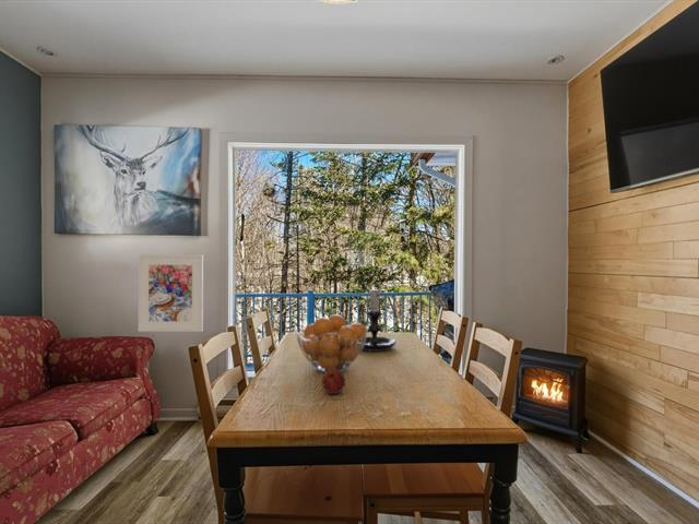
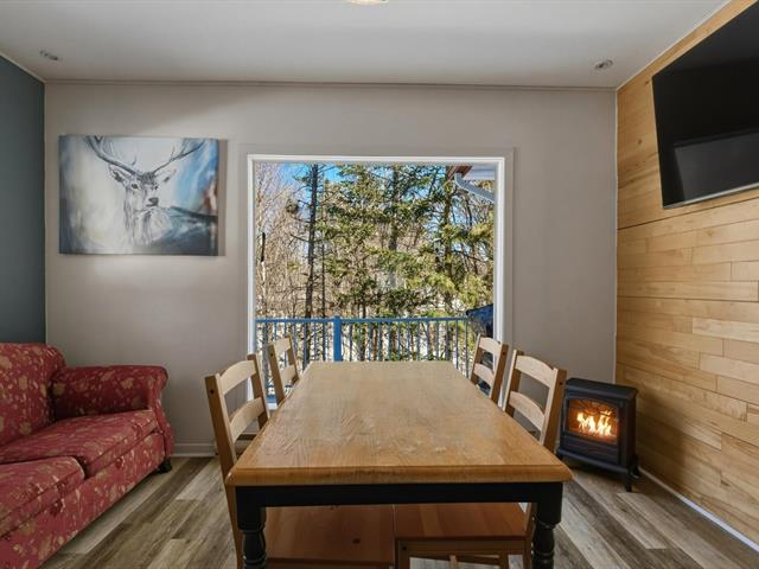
- fruit basket [294,313,369,373]
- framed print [138,253,204,333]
- apple [321,368,346,395]
- candle holder [357,285,398,353]
